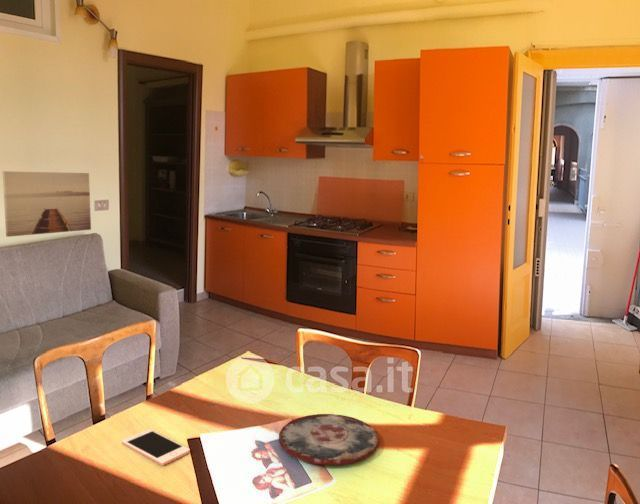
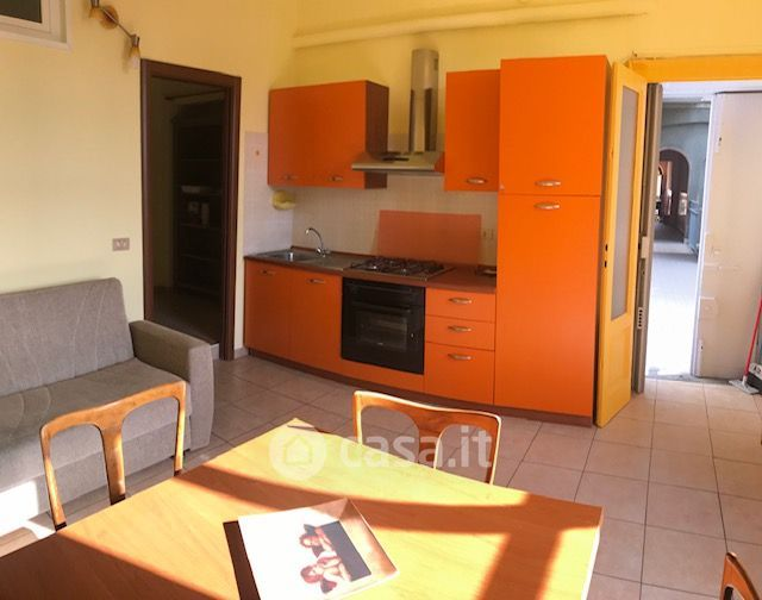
- plate [278,413,380,466]
- wall art [1,170,92,238]
- cell phone [121,428,191,466]
